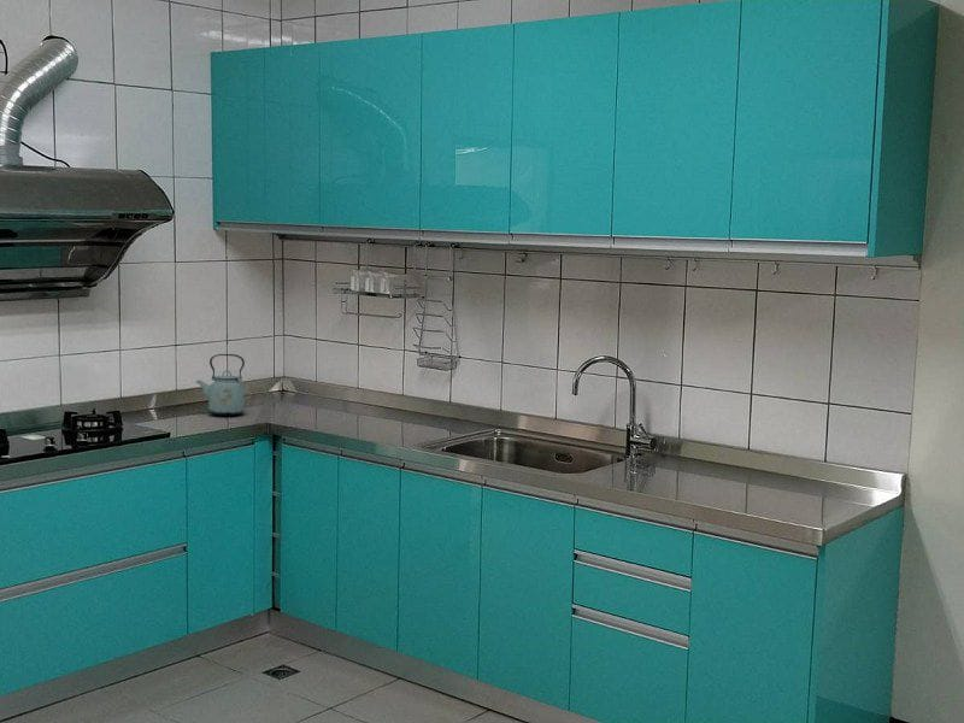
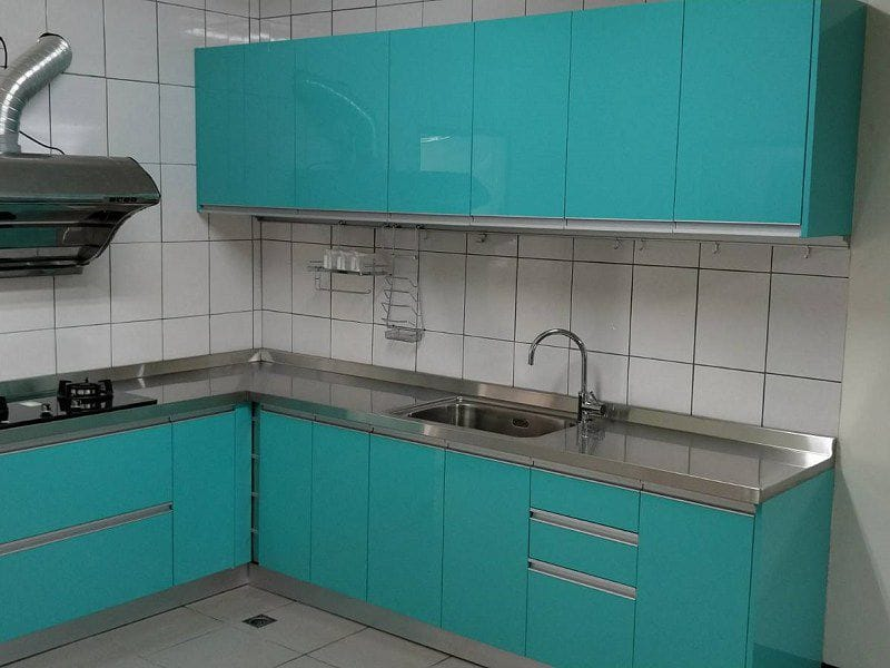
- kettle [195,353,246,417]
